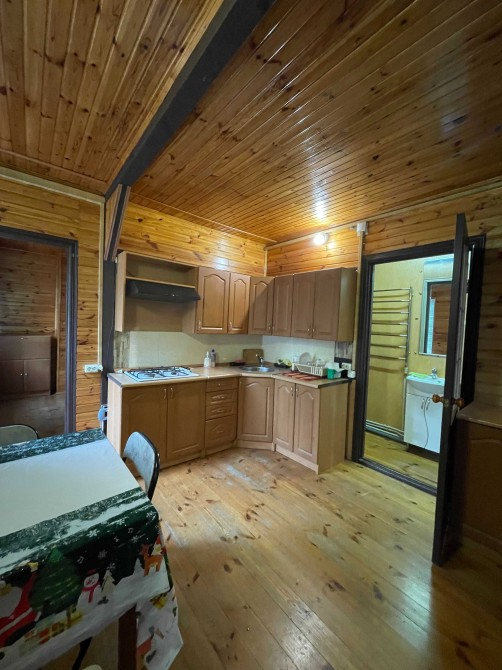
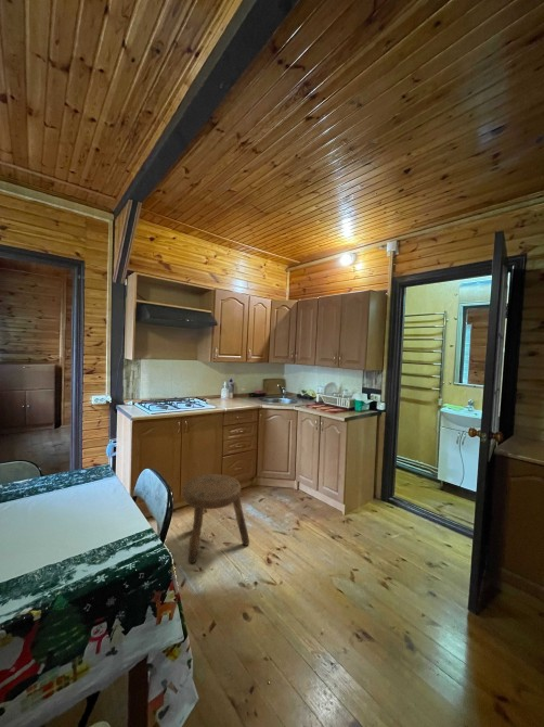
+ stool [181,473,250,564]
